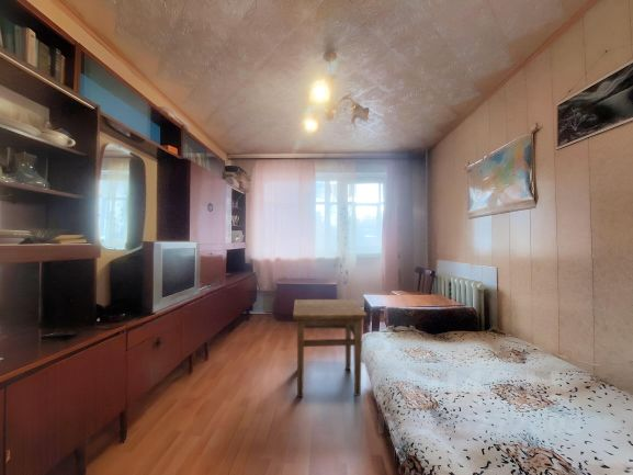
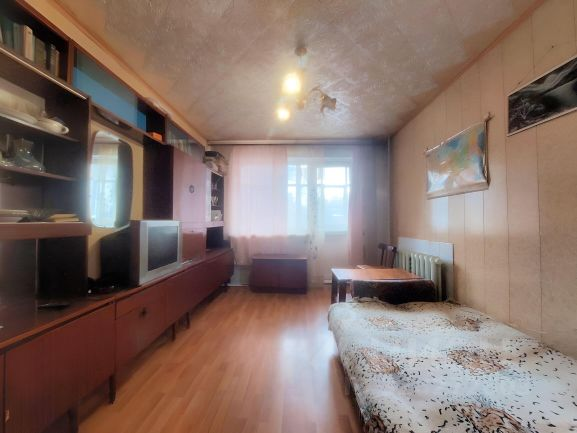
- side table [292,298,368,398]
